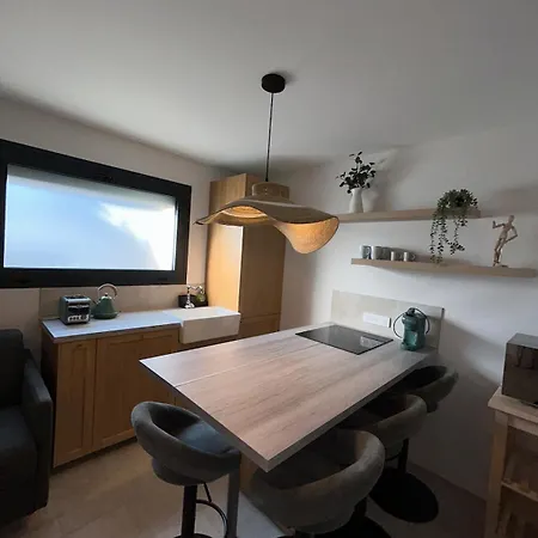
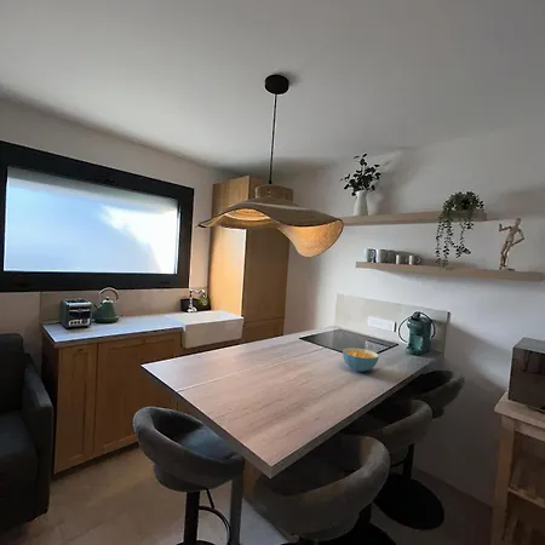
+ cereal bowl [342,346,380,373]
